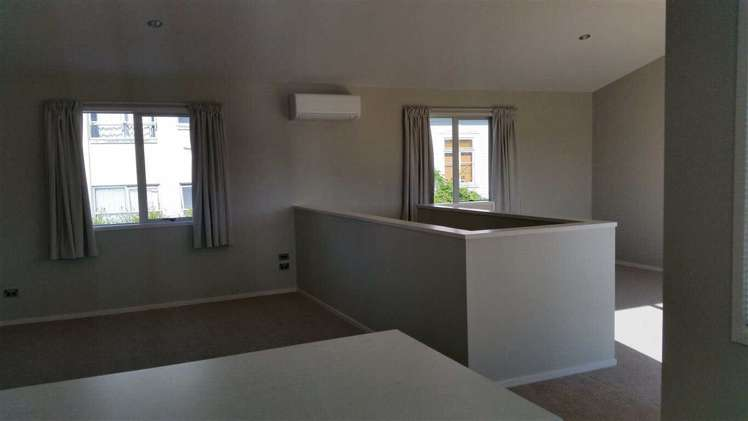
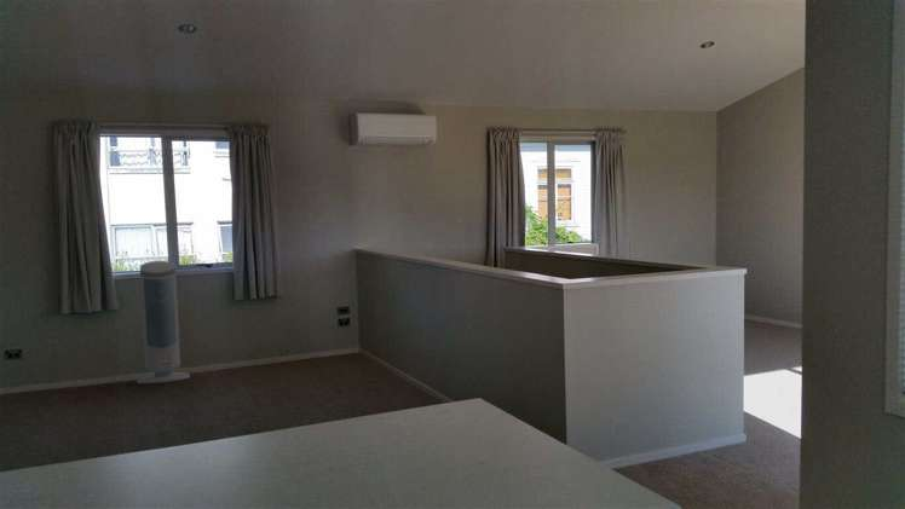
+ air purifier [137,260,191,384]
